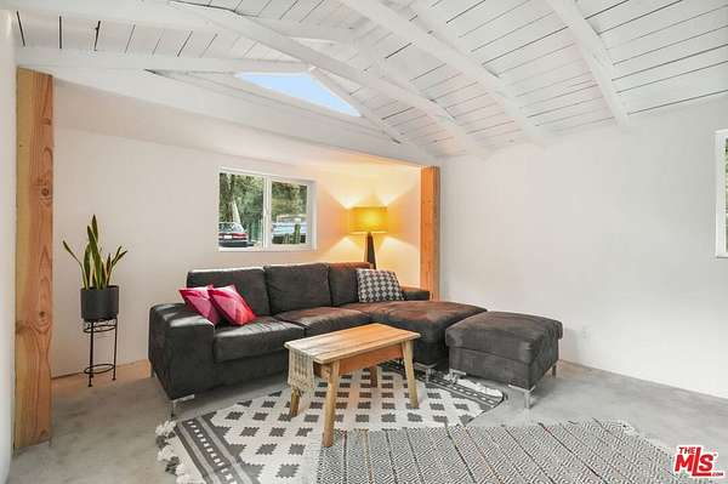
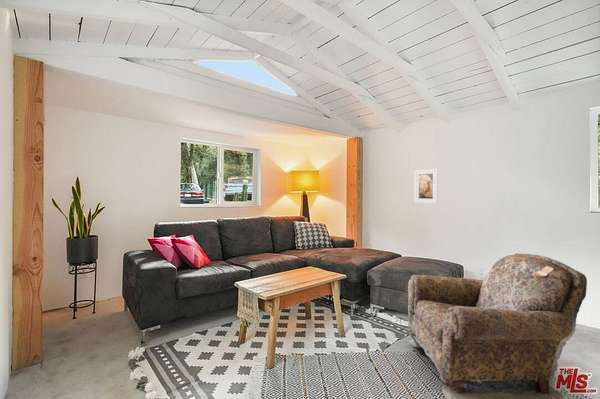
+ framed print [413,168,439,204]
+ armchair [407,252,588,399]
